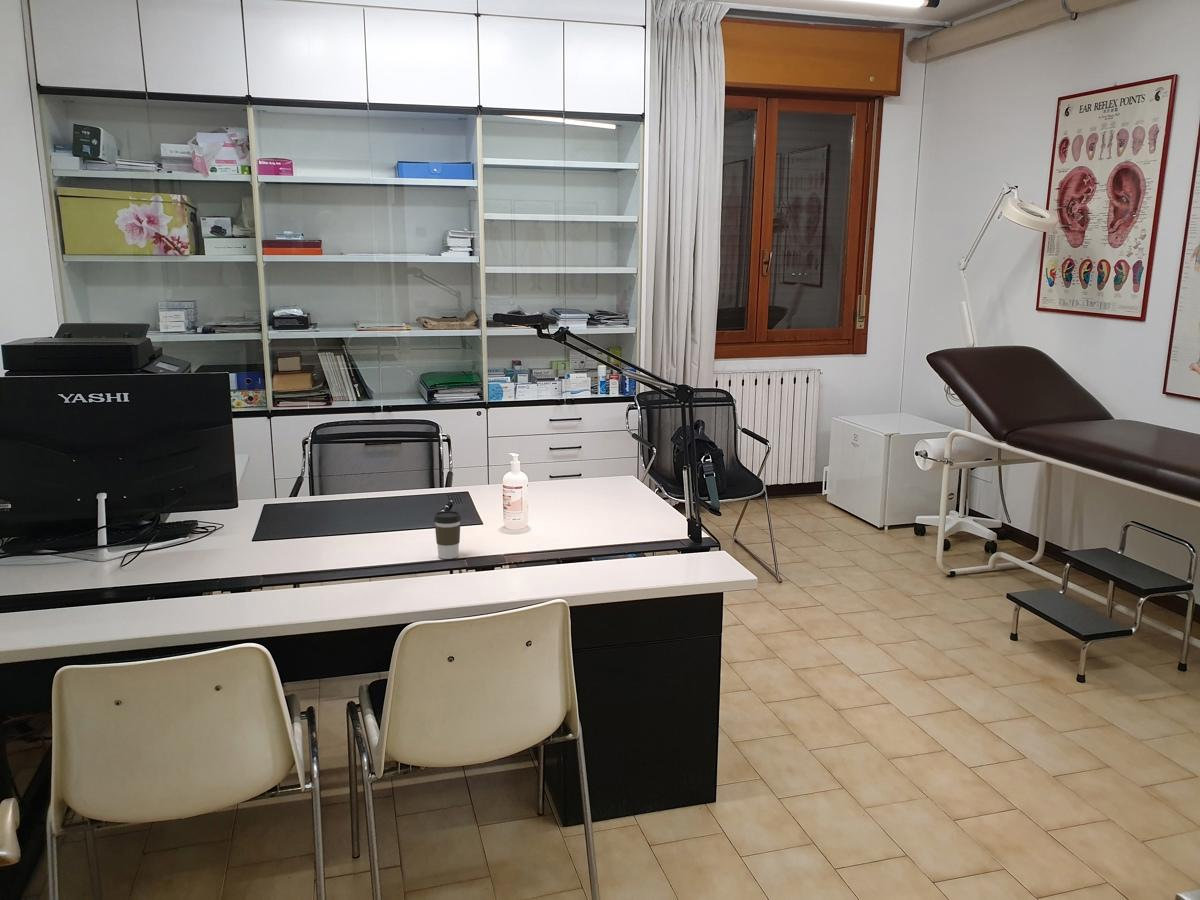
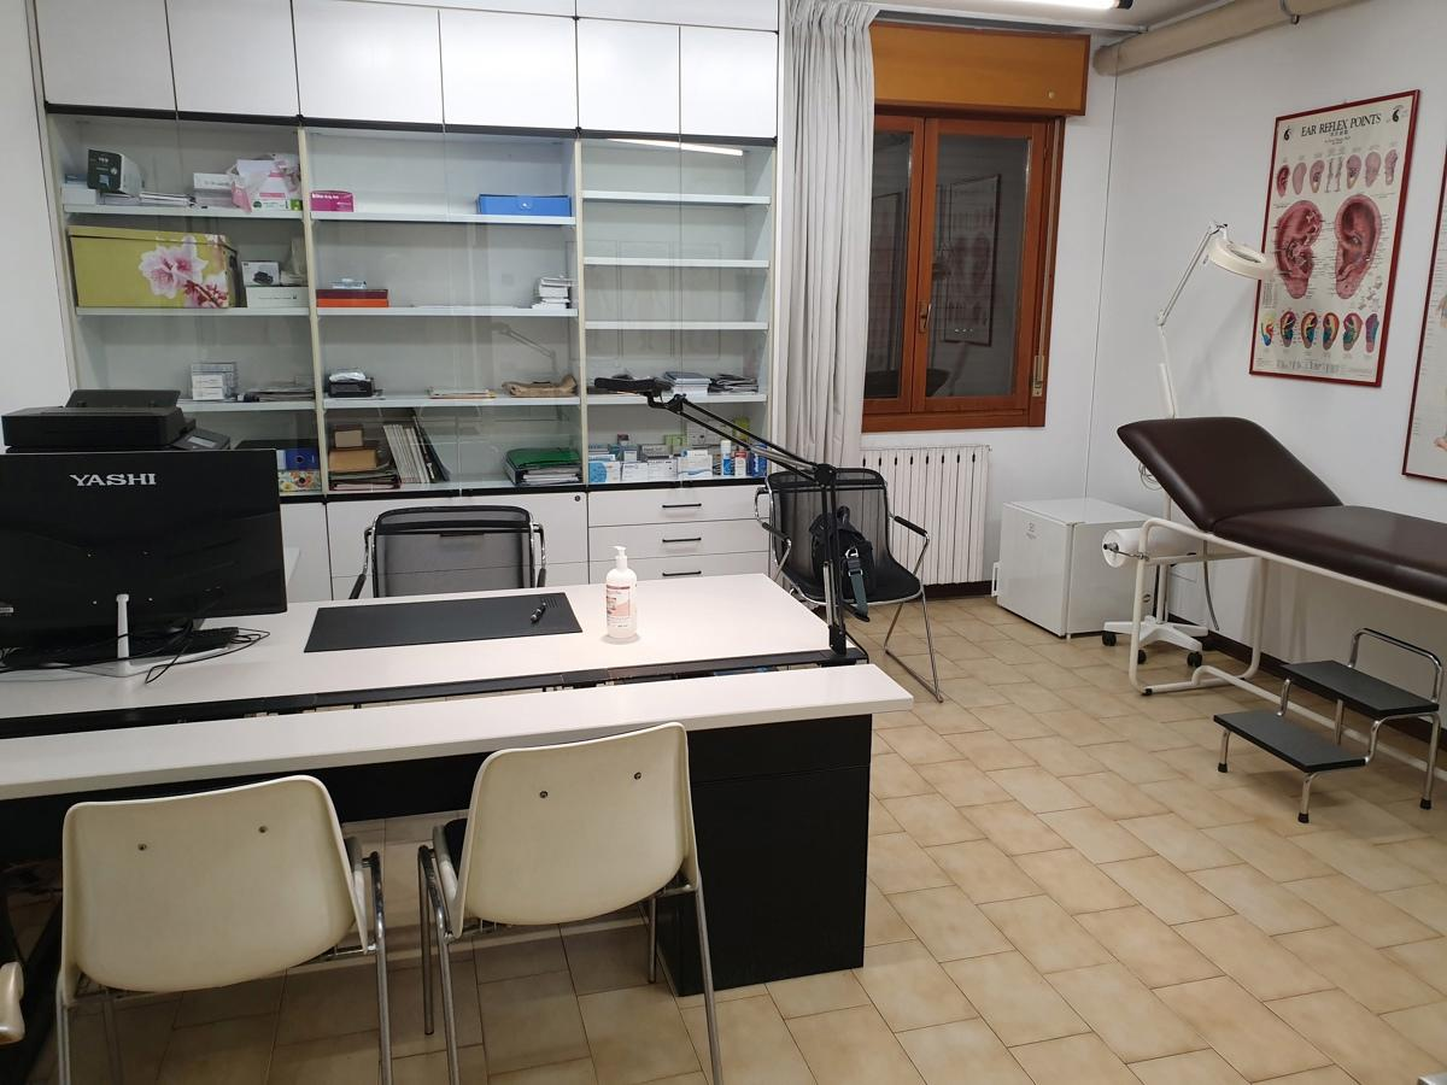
- coffee cup [433,510,462,560]
